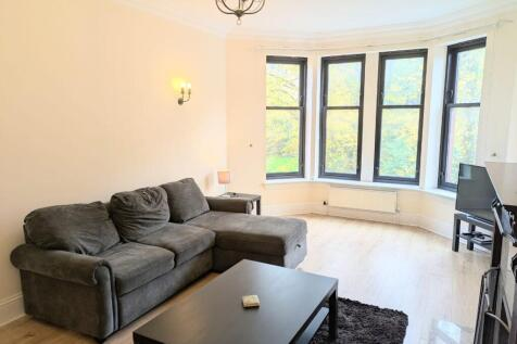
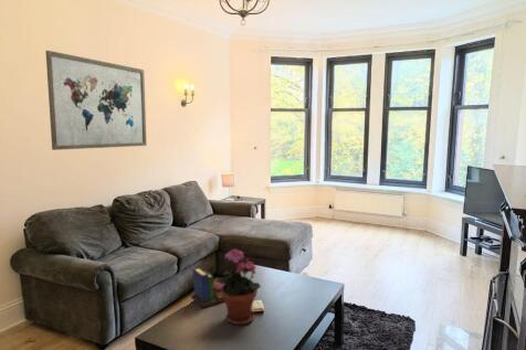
+ wall art [44,50,148,151]
+ book [190,266,225,309]
+ potted plant [217,247,262,326]
